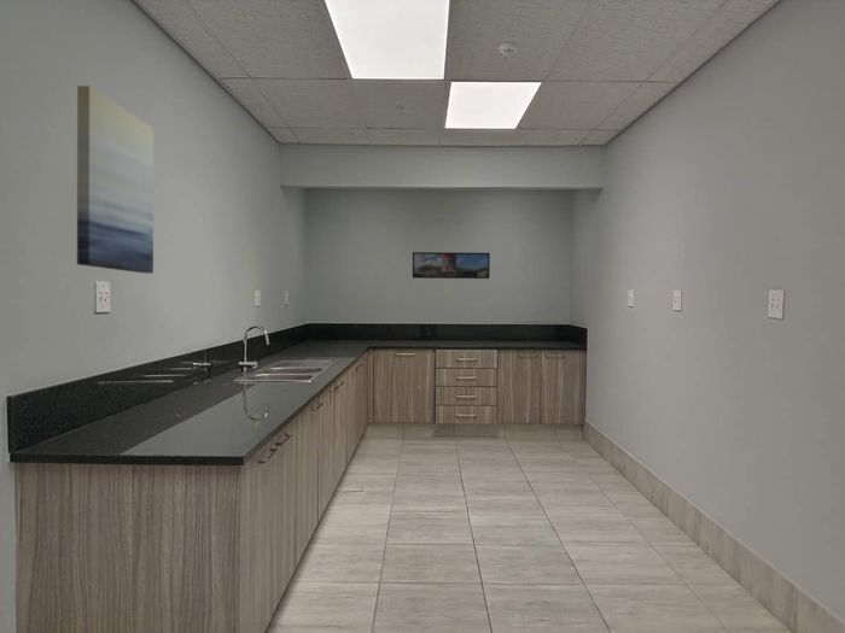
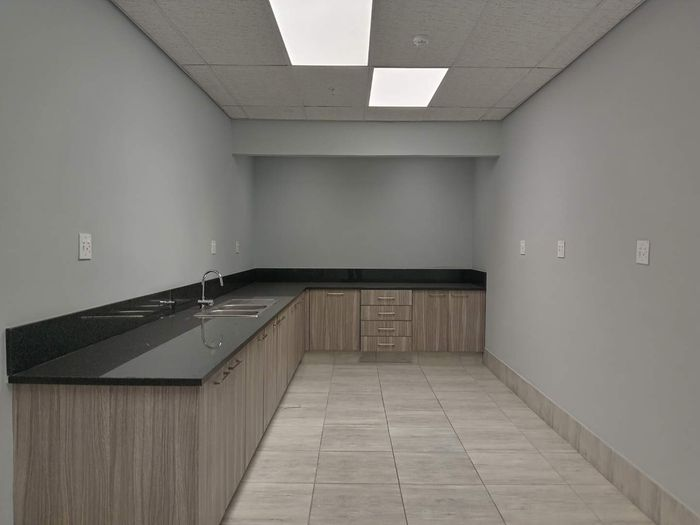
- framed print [412,251,491,280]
- wall art [76,84,155,275]
